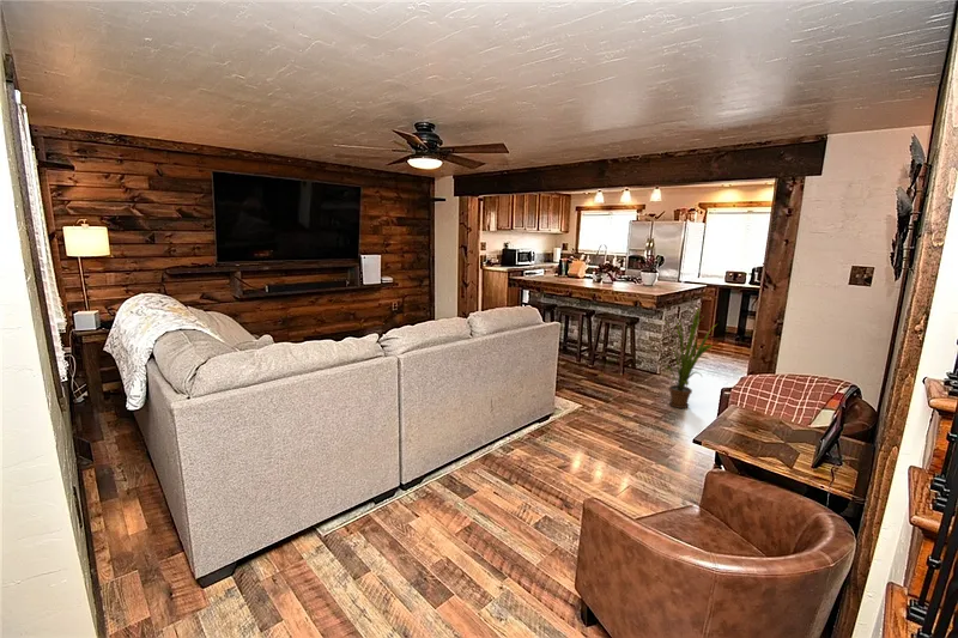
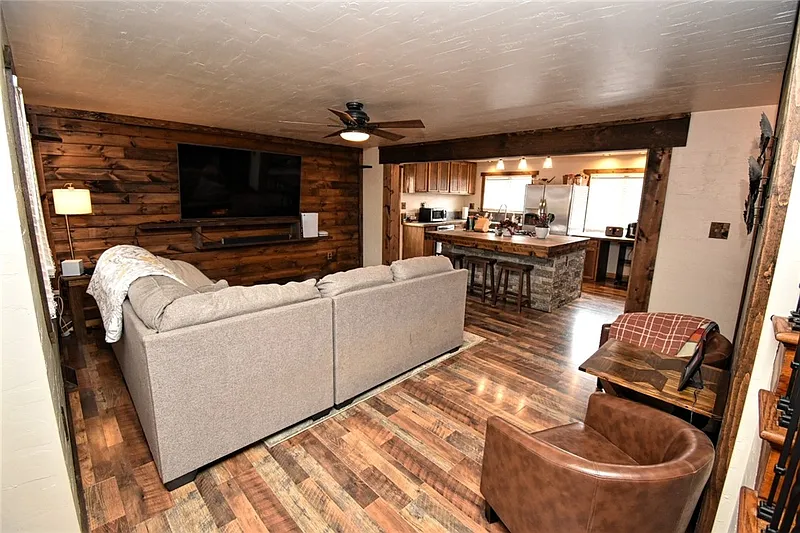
- house plant [660,306,717,409]
